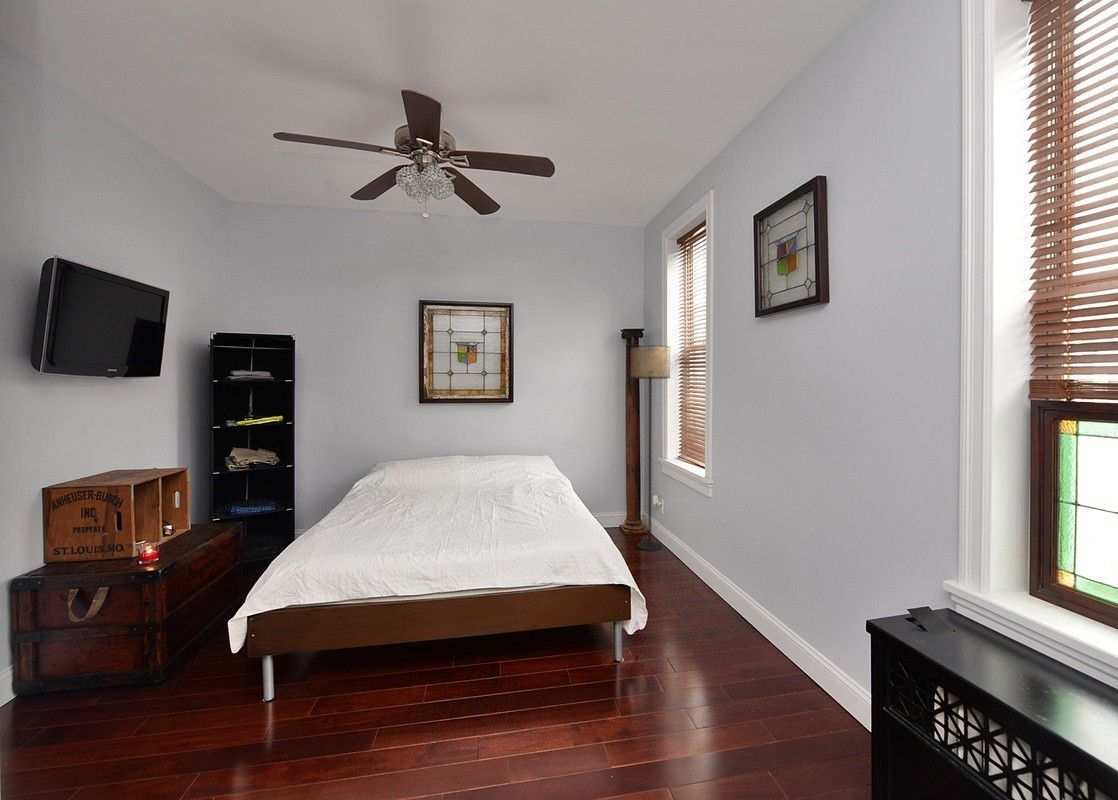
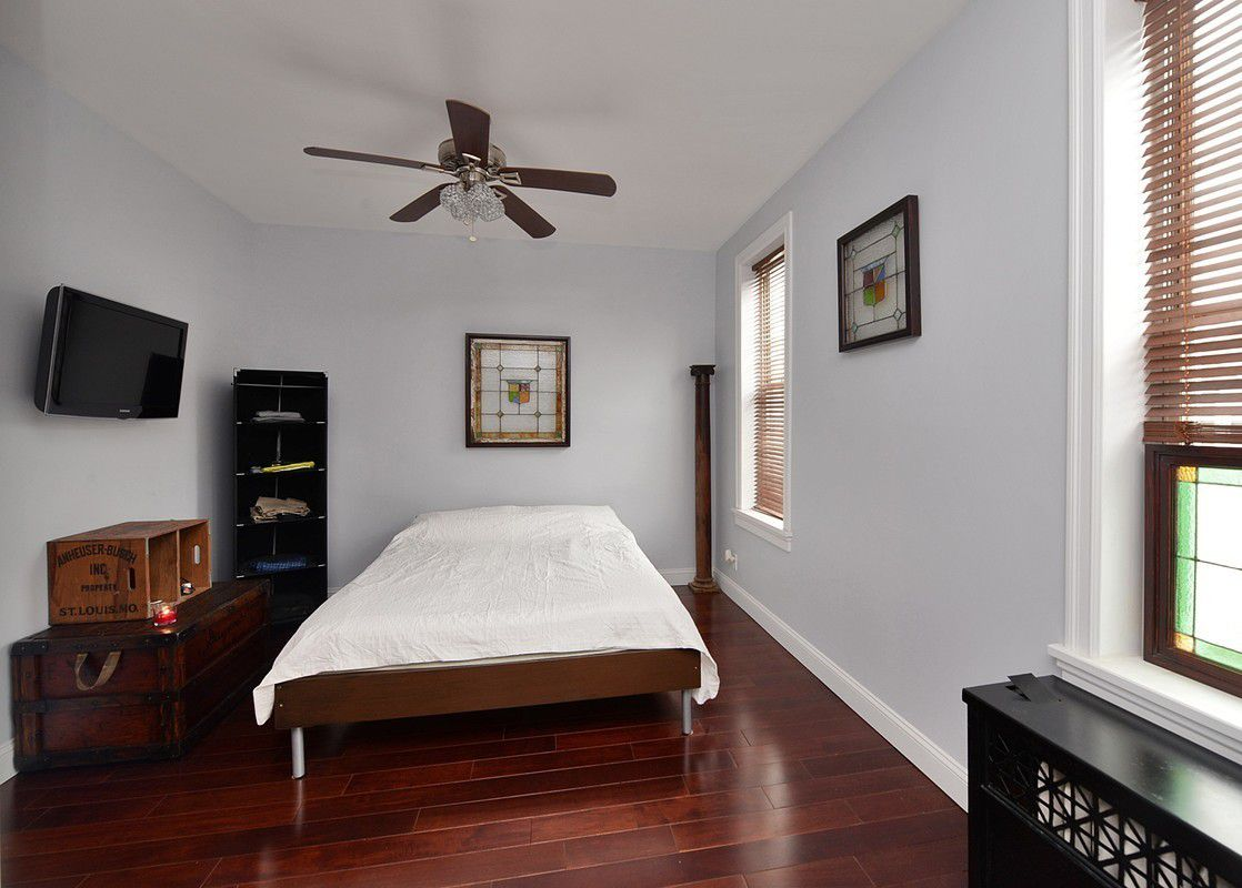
- floor lamp [630,345,671,552]
